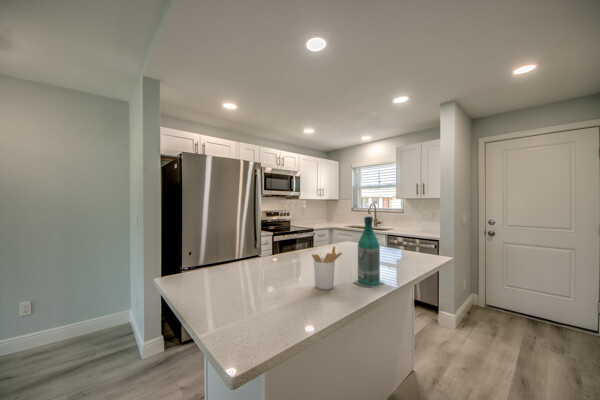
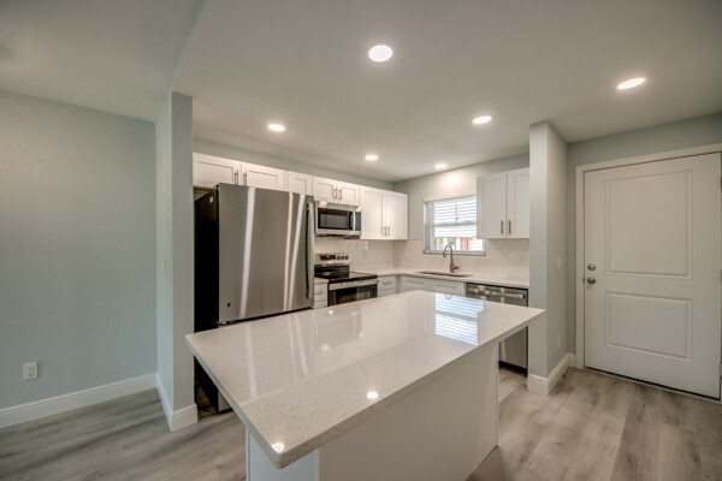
- utensil holder [311,245,343,291]
- bottle [352,216,385,289]
